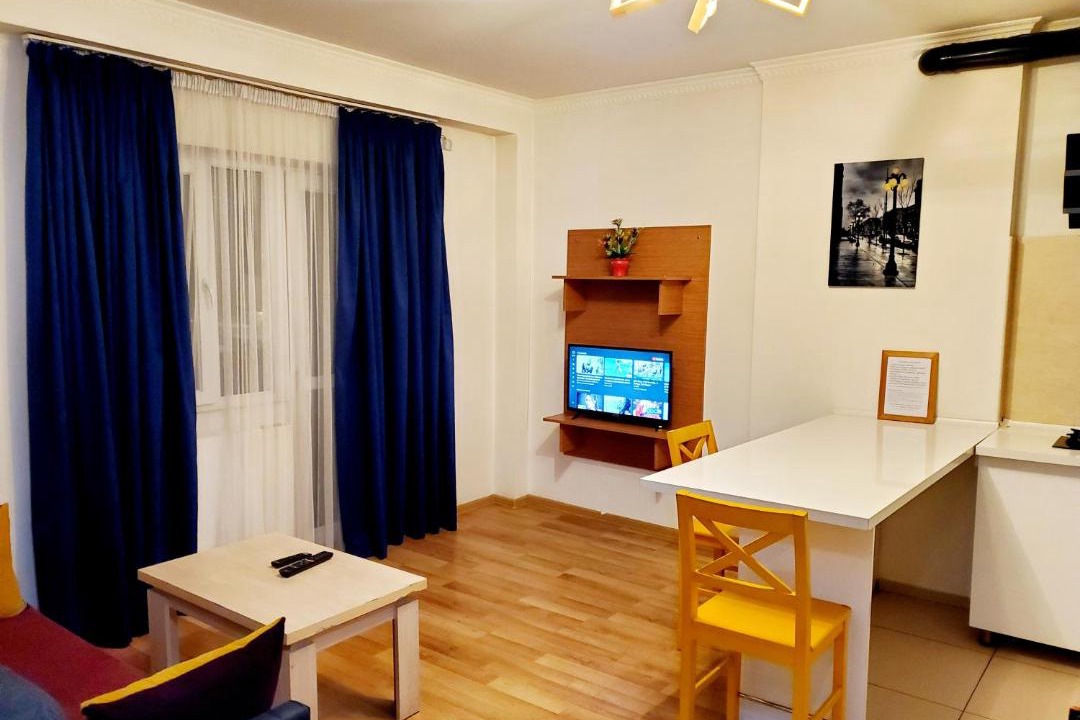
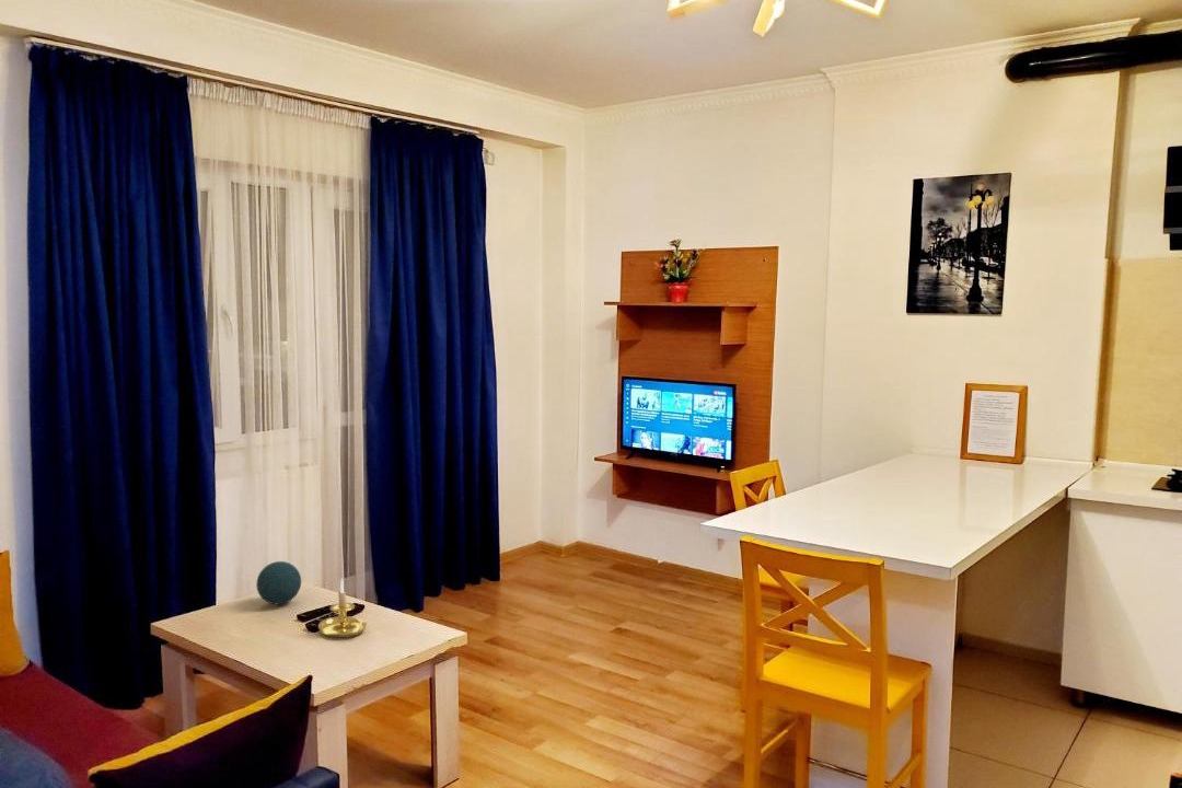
+ decorative orb [255,560,302,605]
+ candle holder [317,577,368,639]
